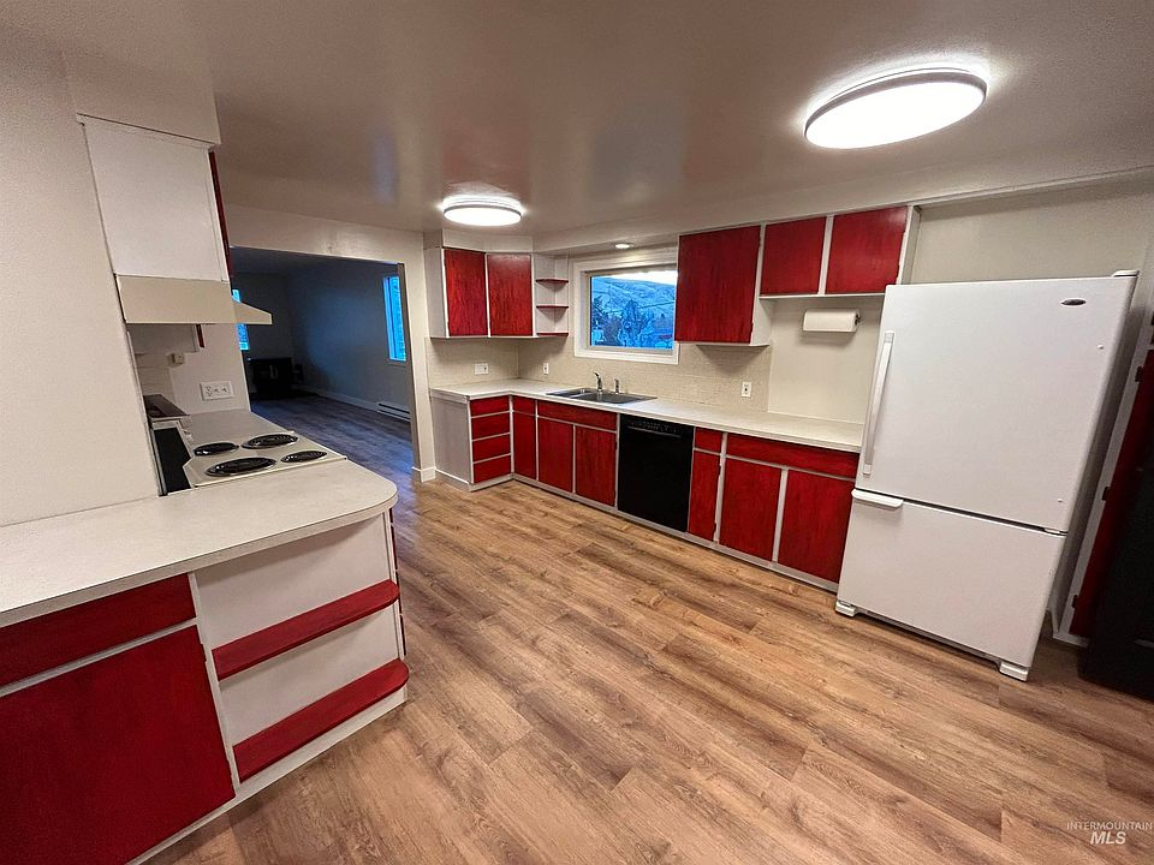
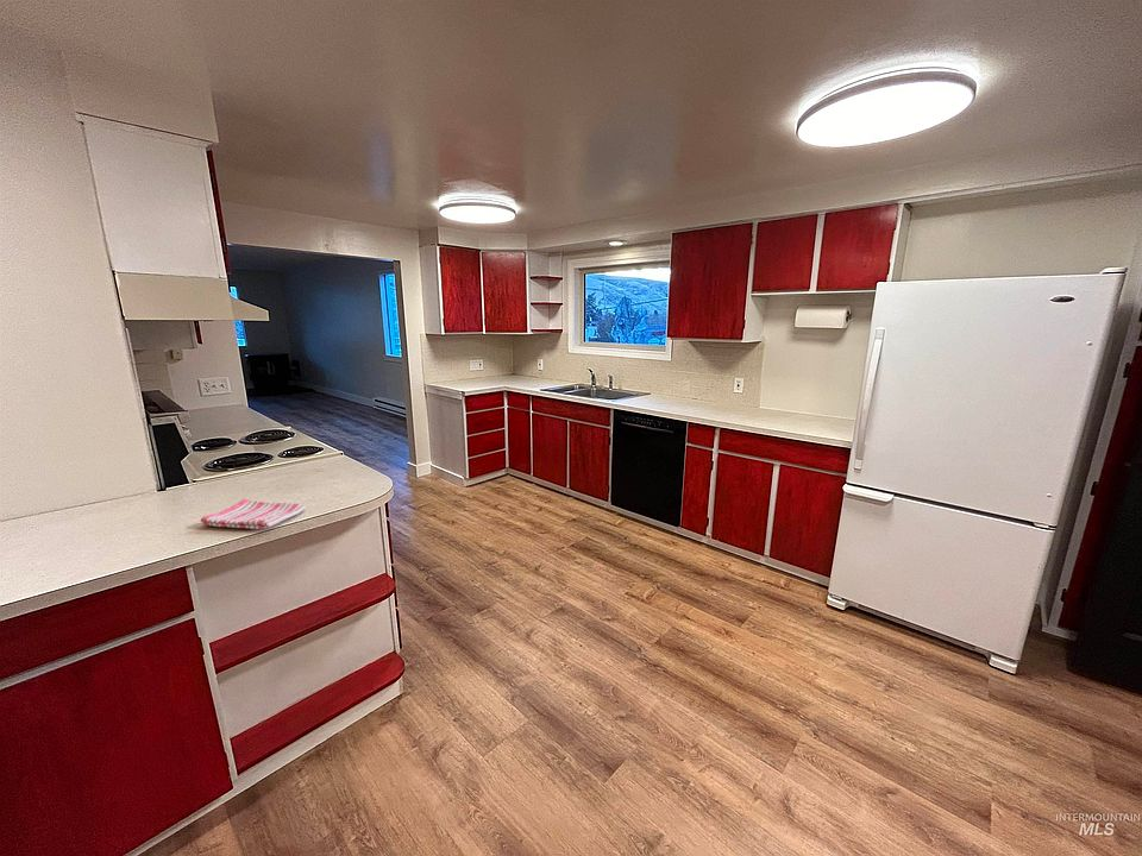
+ dish towel [200,497,307,530]
